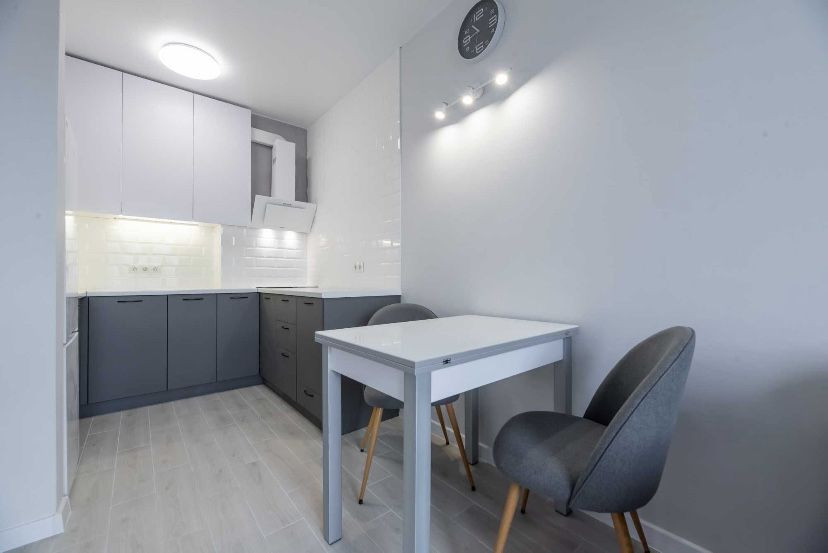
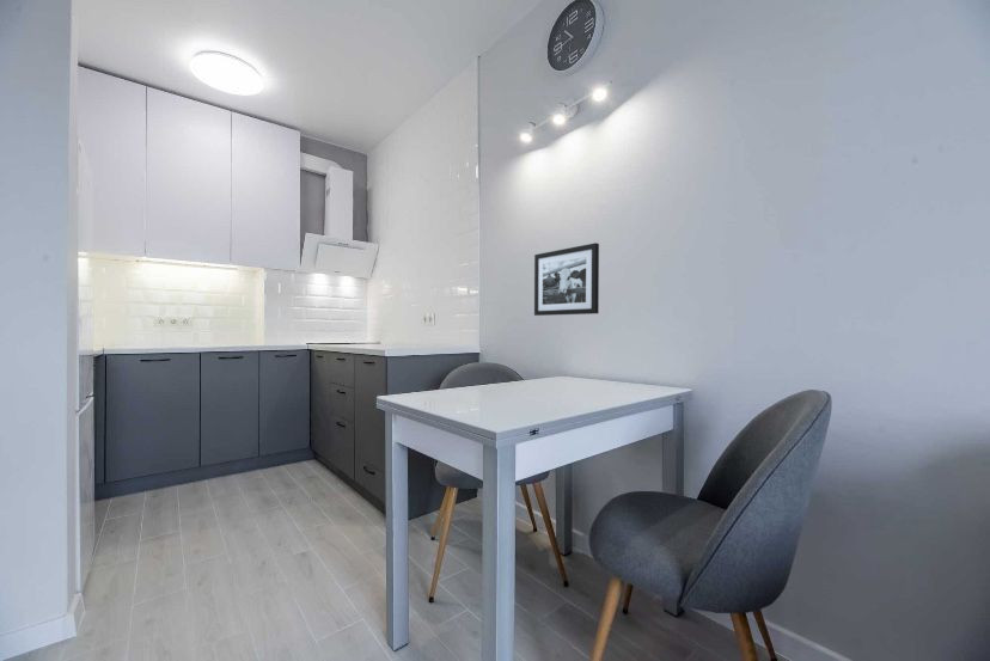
+ picture frame [533,241,600,317]
